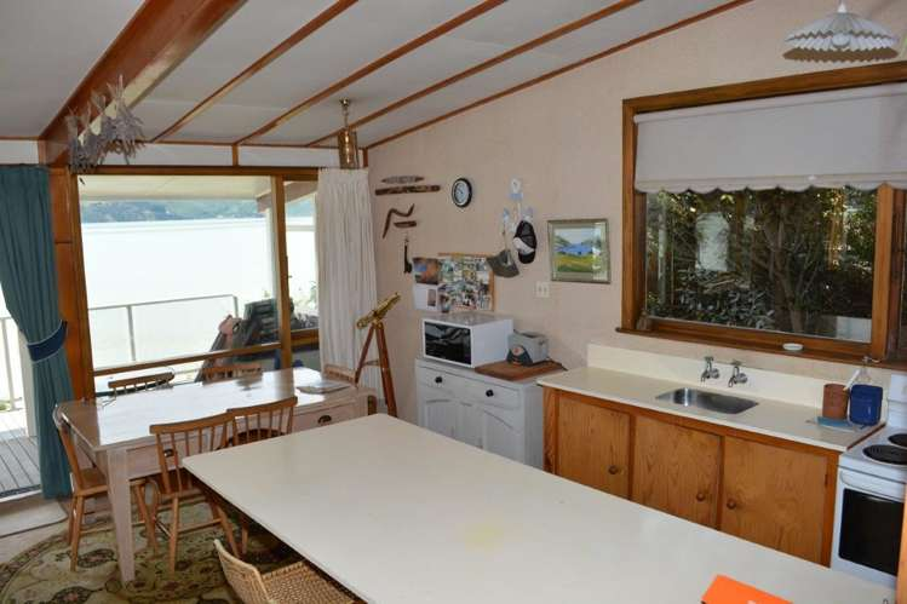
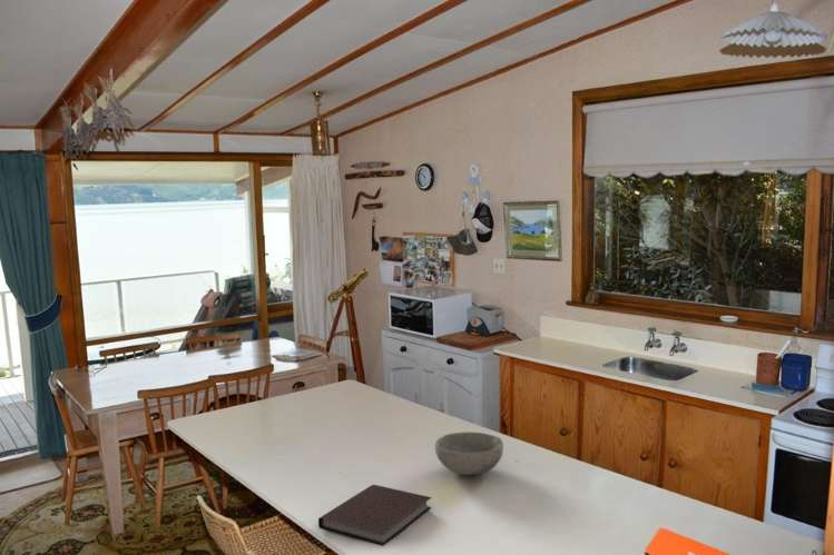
+ bowl [434,430,504,476]
+ notebook [317,484,433,547]
